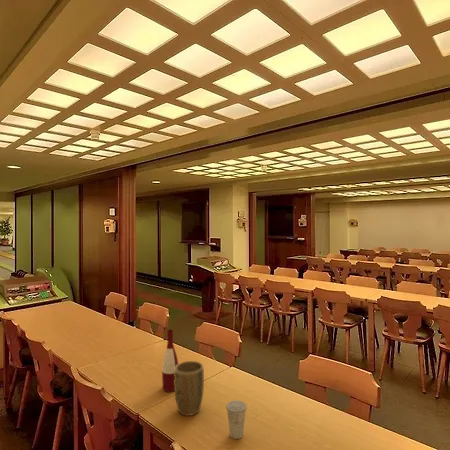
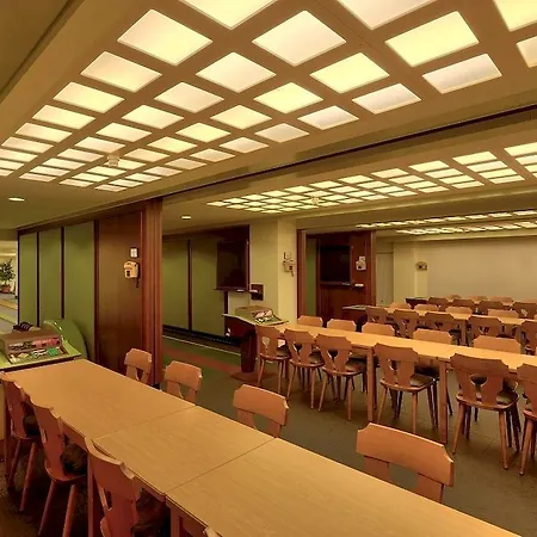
- alcohol [161,329,179,393]
- plant pot [174,360,205,417]
- cup [225,400,248,440]
